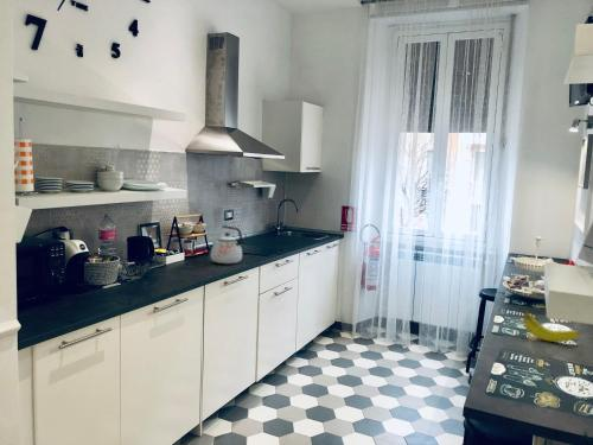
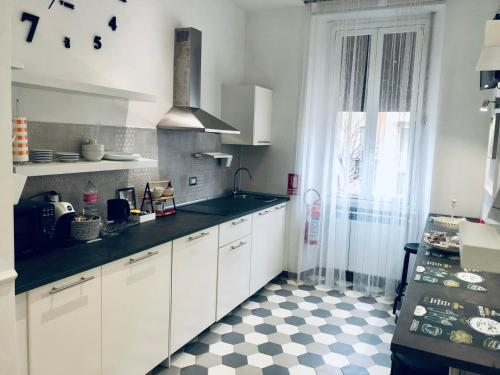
- fruit [522,306,581,343]
- kettle [210,224,243,265]
